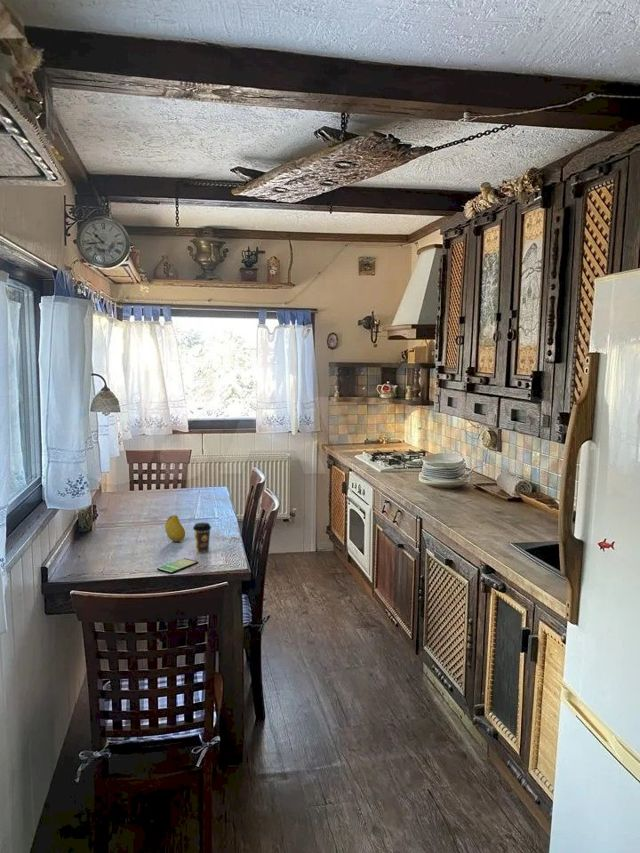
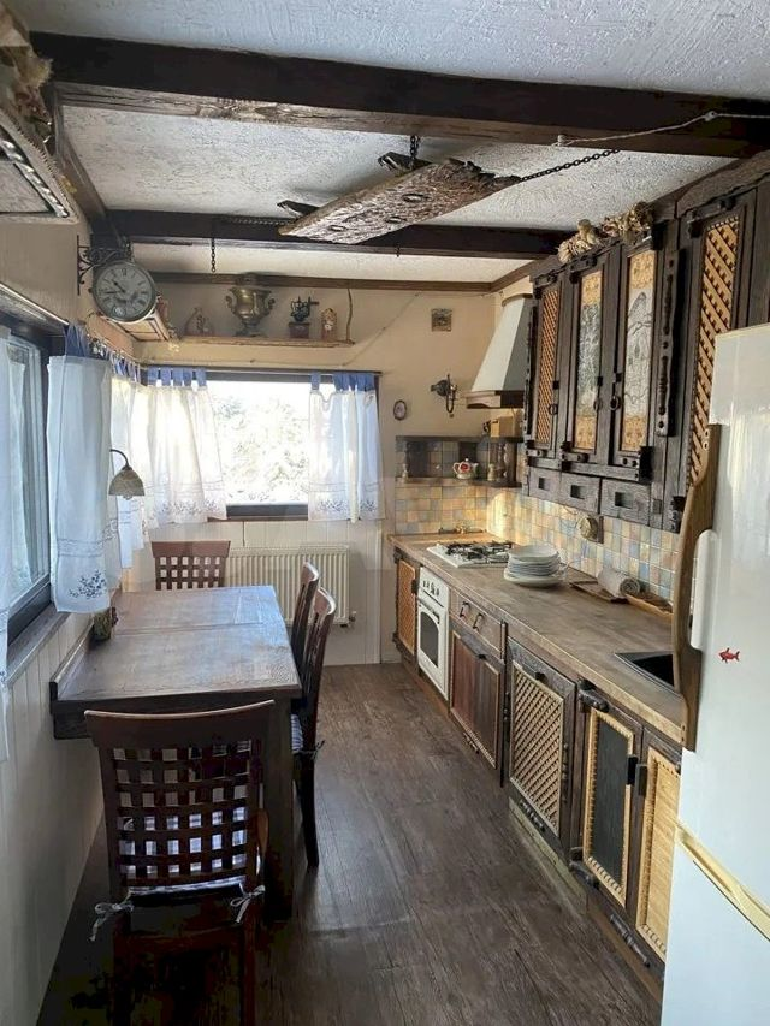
- coffee cup [192,521,212,554]
- fruit [164,514,186,543]
- smartphone [156,557,199,575]
